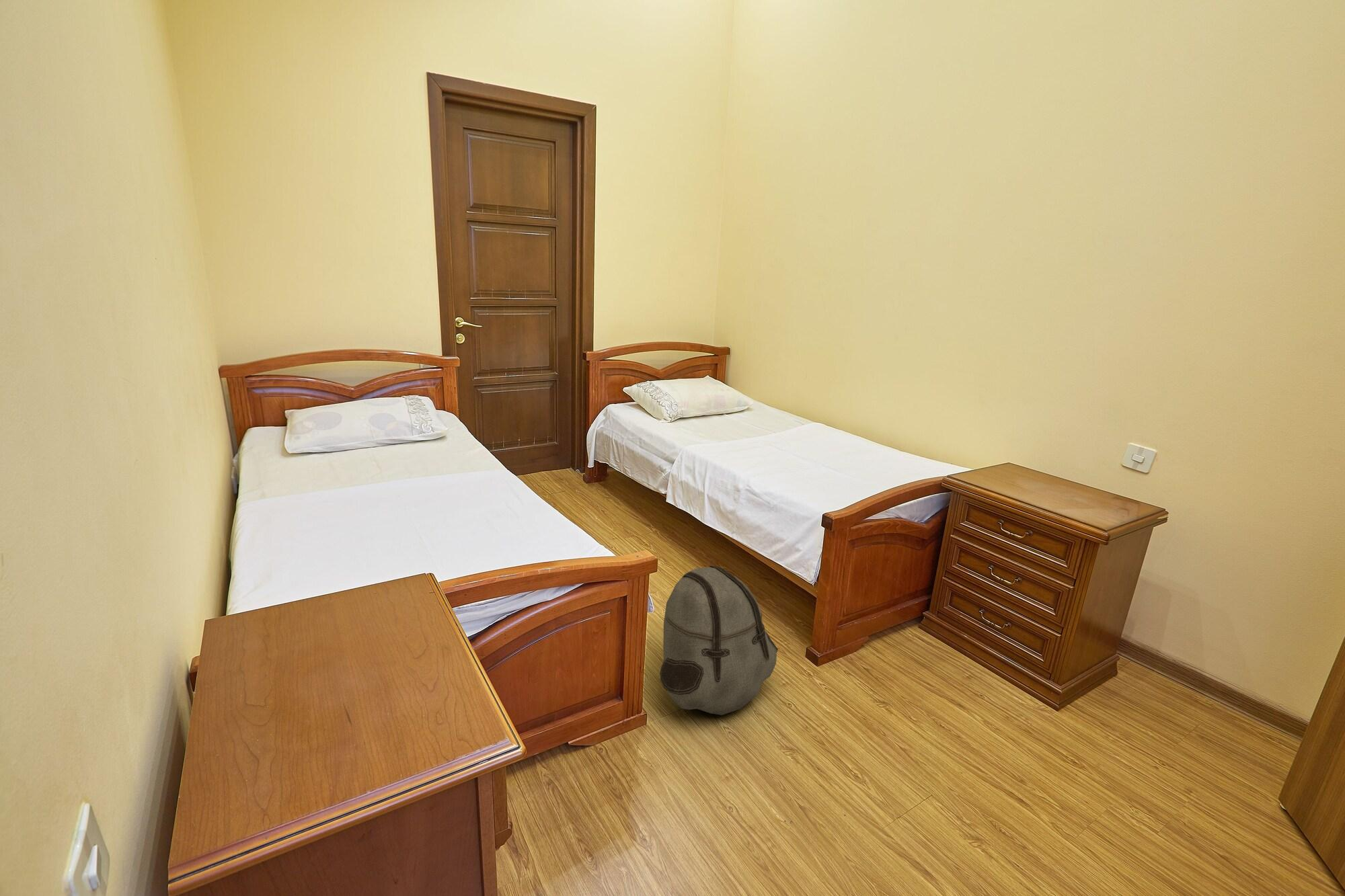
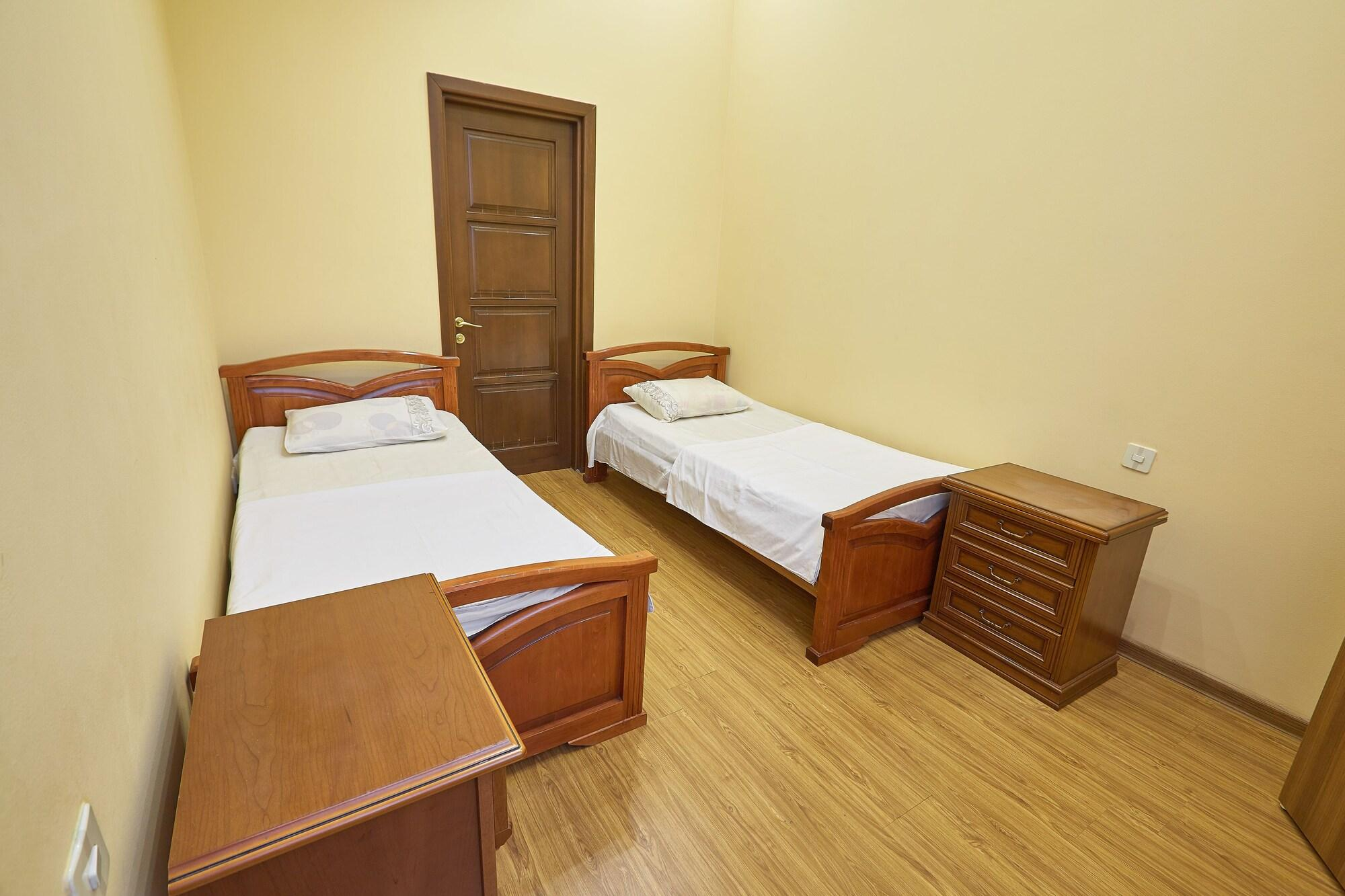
- backpack [659,565,779,716]
